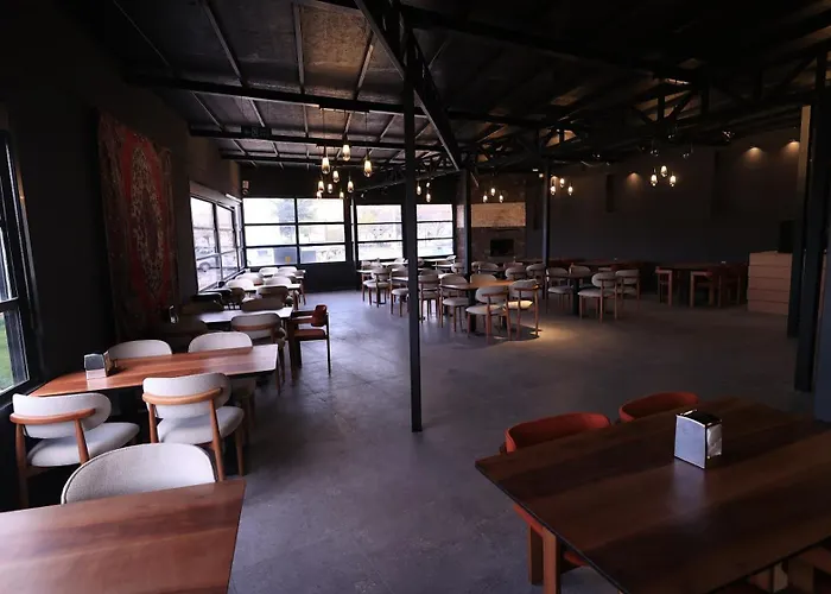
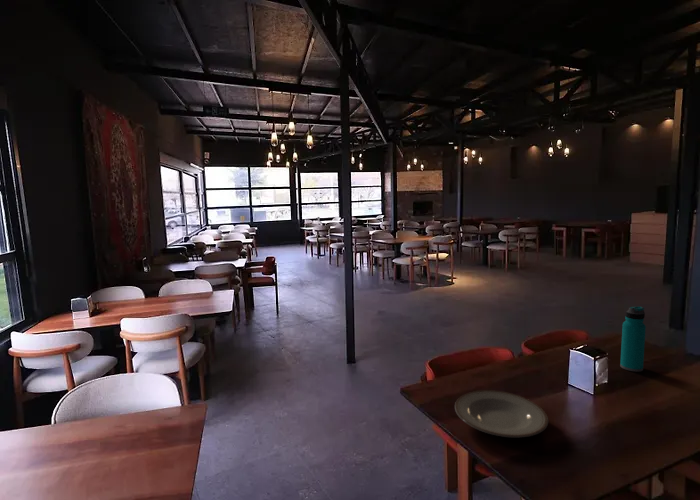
+ water bottle [619,305,647,373]
+ plate [454,389,549,438]
